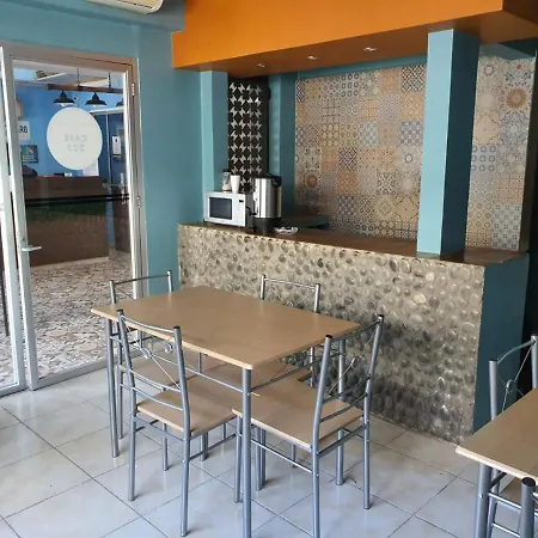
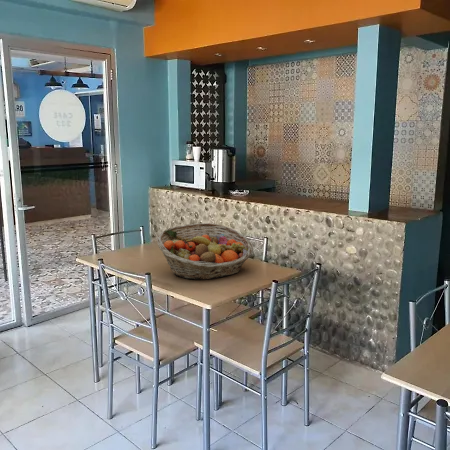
+ fruit basket [156,222,254,281]
